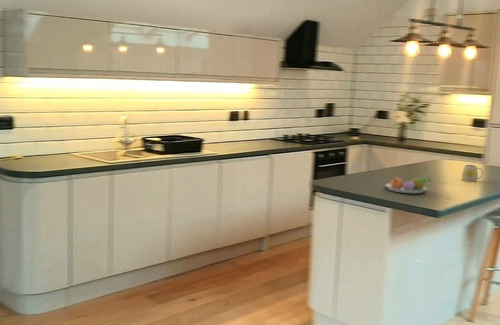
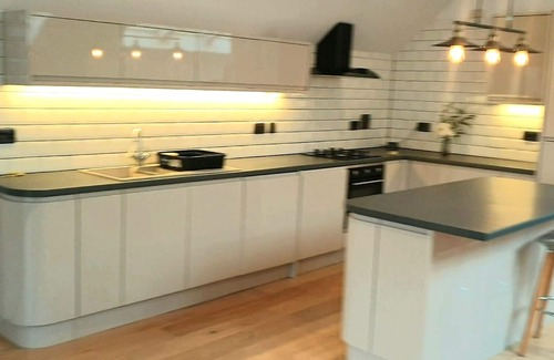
- mug [461,164,484,183]
- fruit bowl [384,176,432,194]
